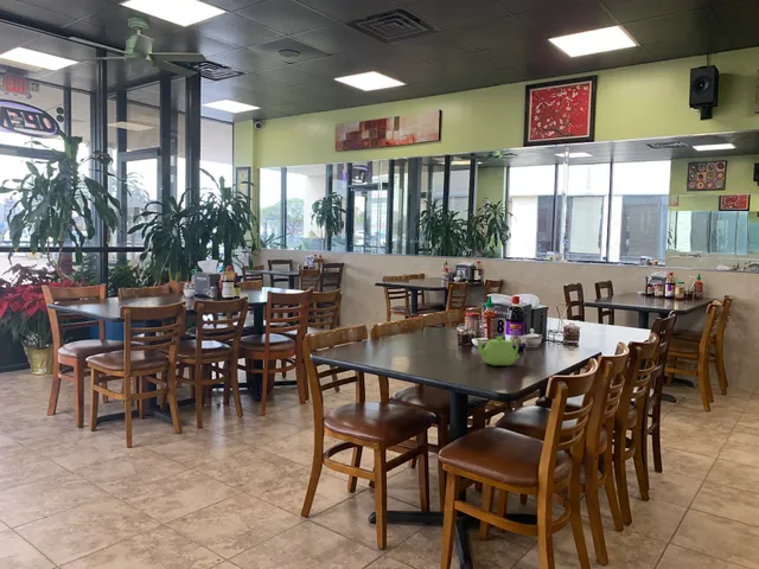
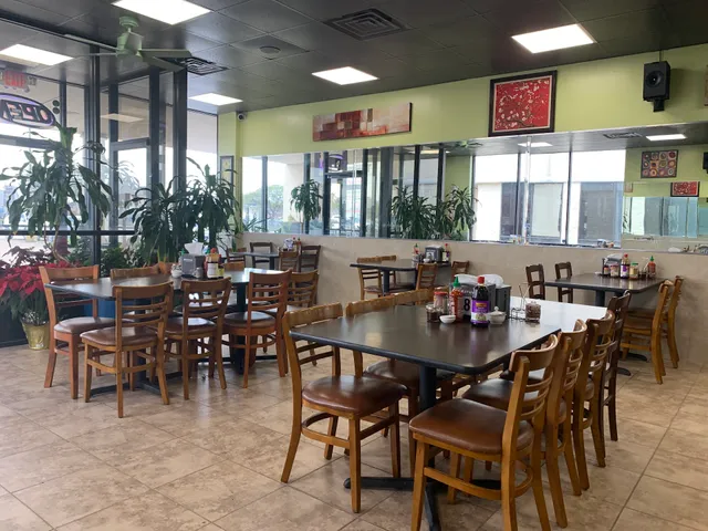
- teapot [474,335,521,366]
